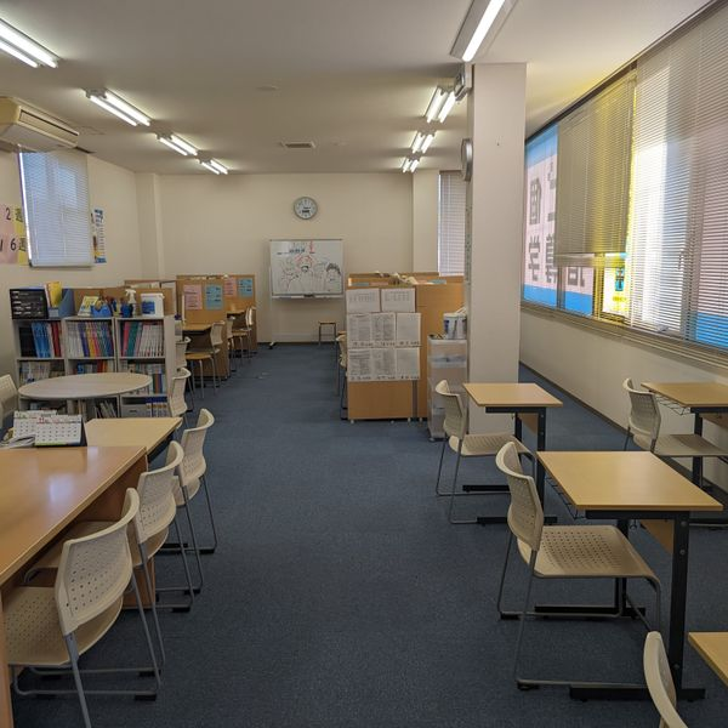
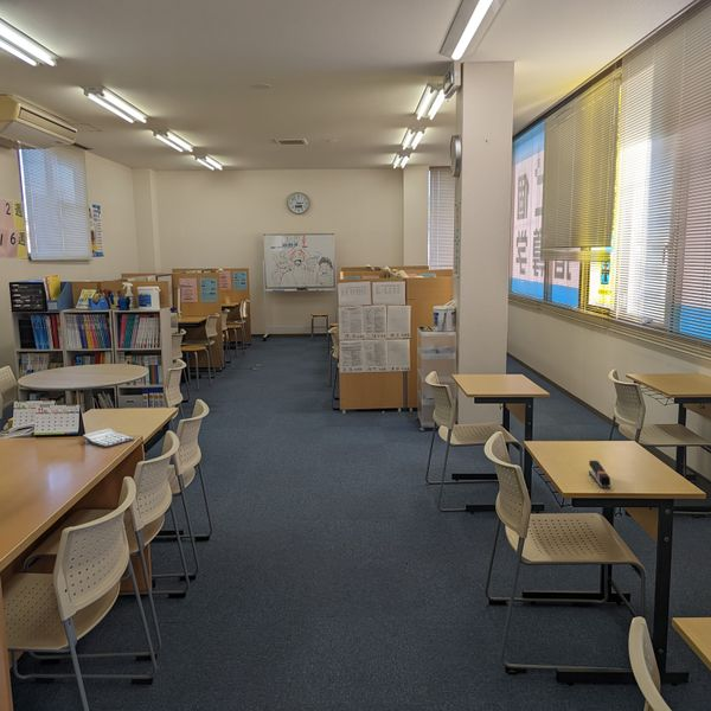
+ stapler [588,460,611,489]
+ calculator [82,427,135,449]
